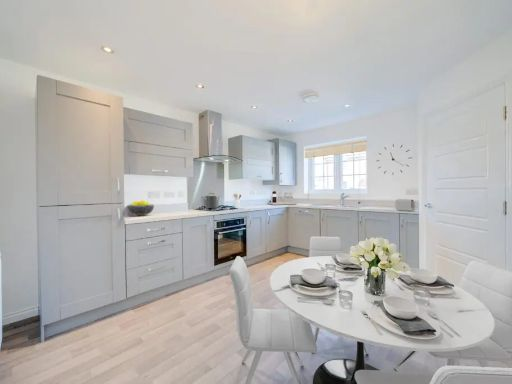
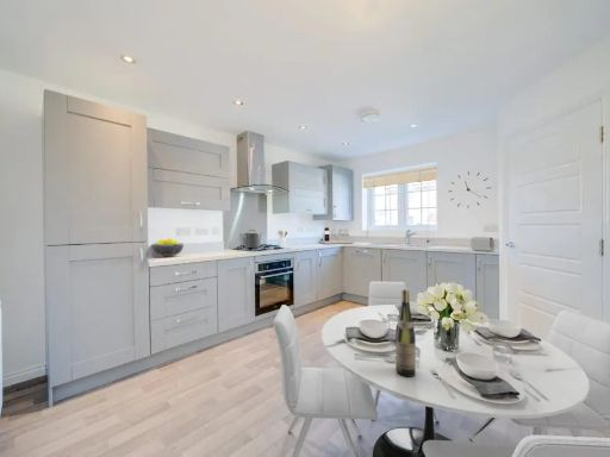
+ wine bottle [394,288,417,378]
